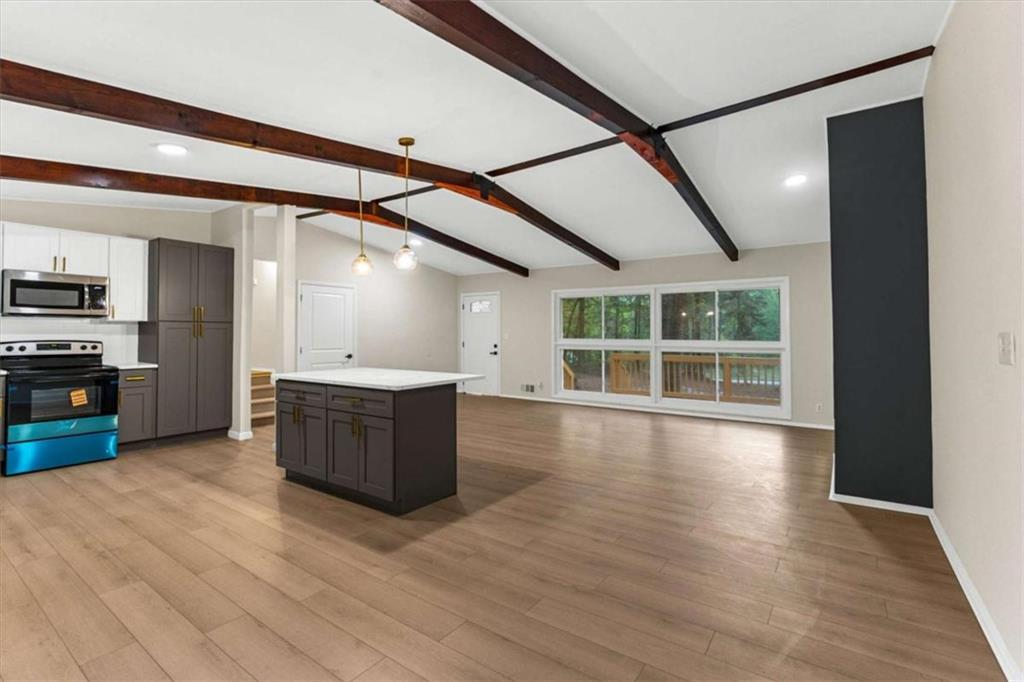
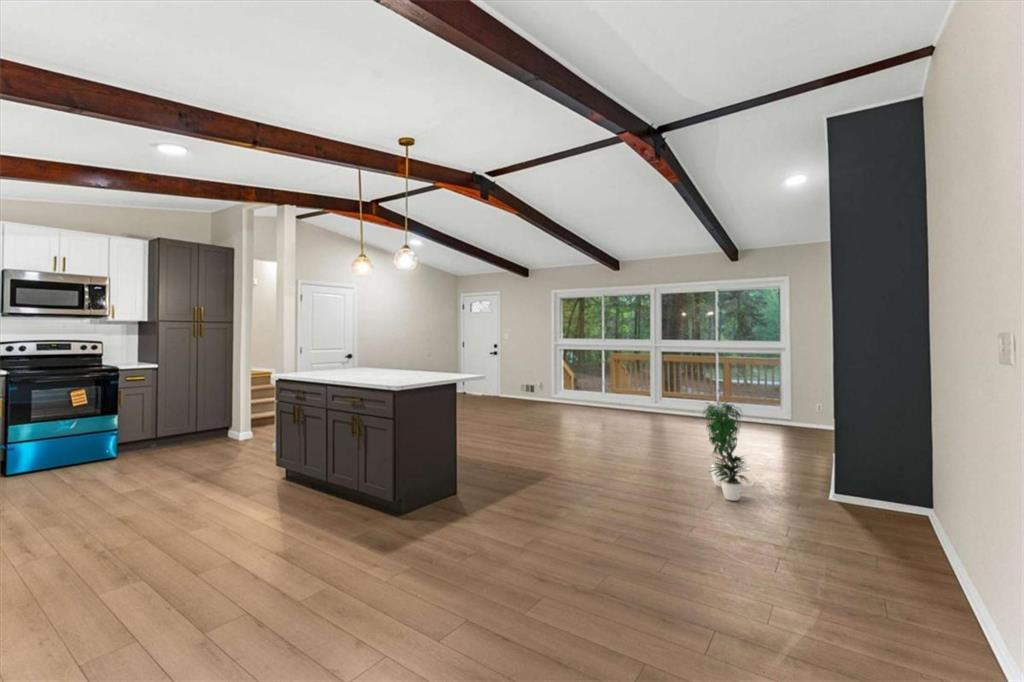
+ potted plant [701,396,752,502]
